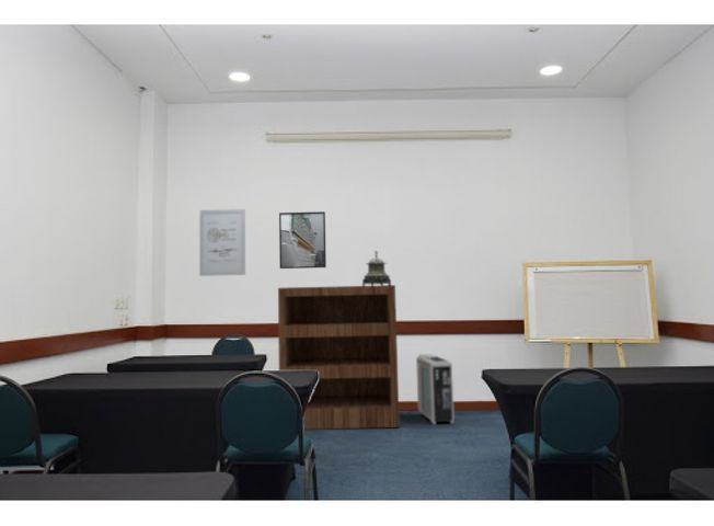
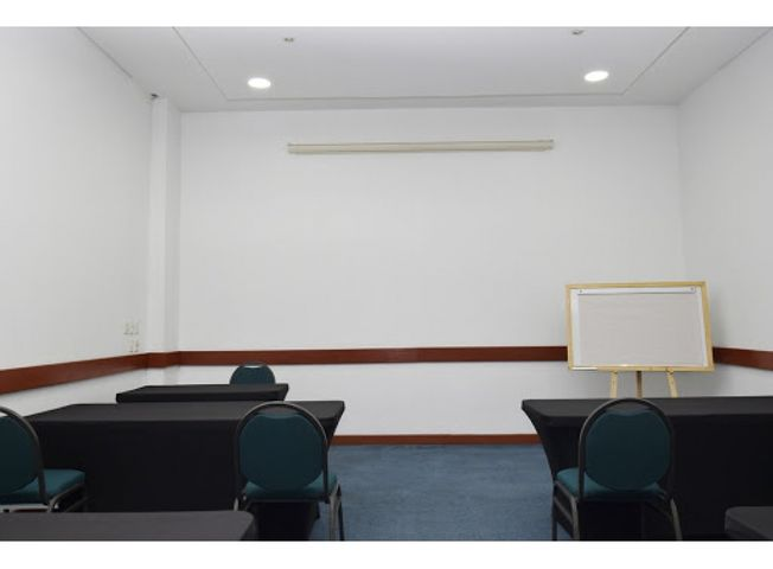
- decorative urn [361,250,392,286]
- wall art [198,208,246,277]
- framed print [278,210,327,270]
- bookshelf [277,284,401,431]
- air purifier [415,353,456,425]
